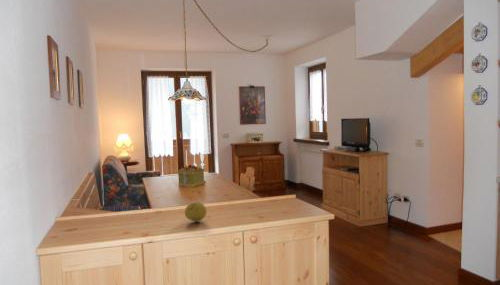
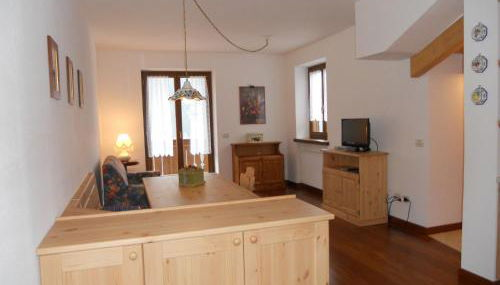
- fruit [184,201,208,223]
